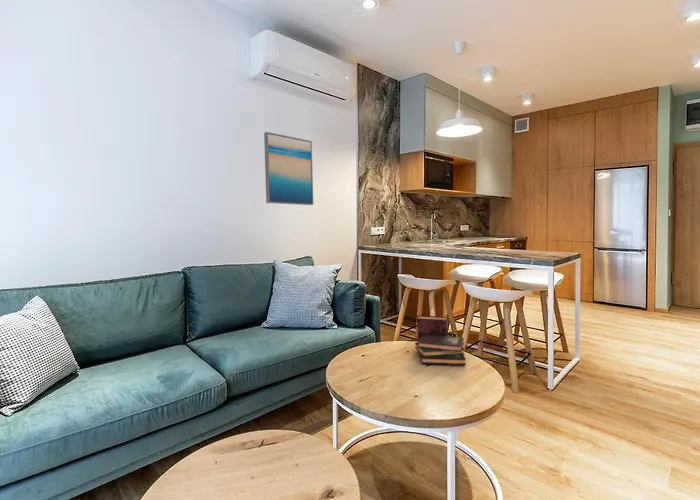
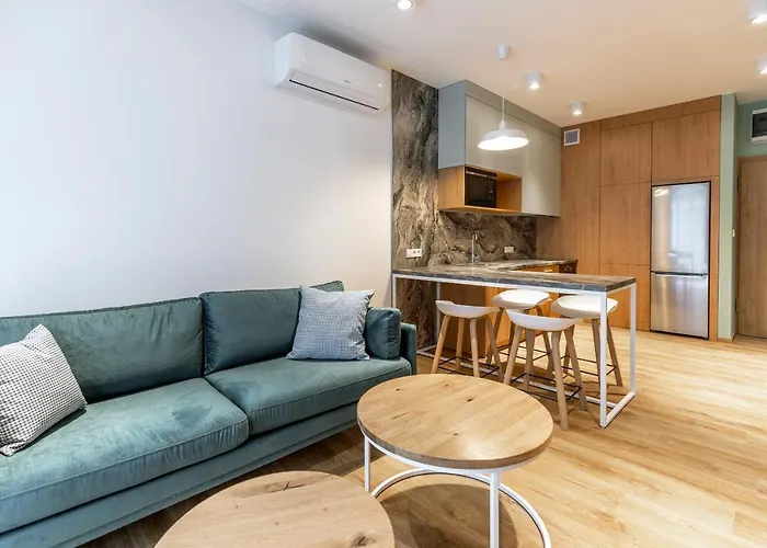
- book [414,314,467,366]
- wall art [263,131,314,206]
